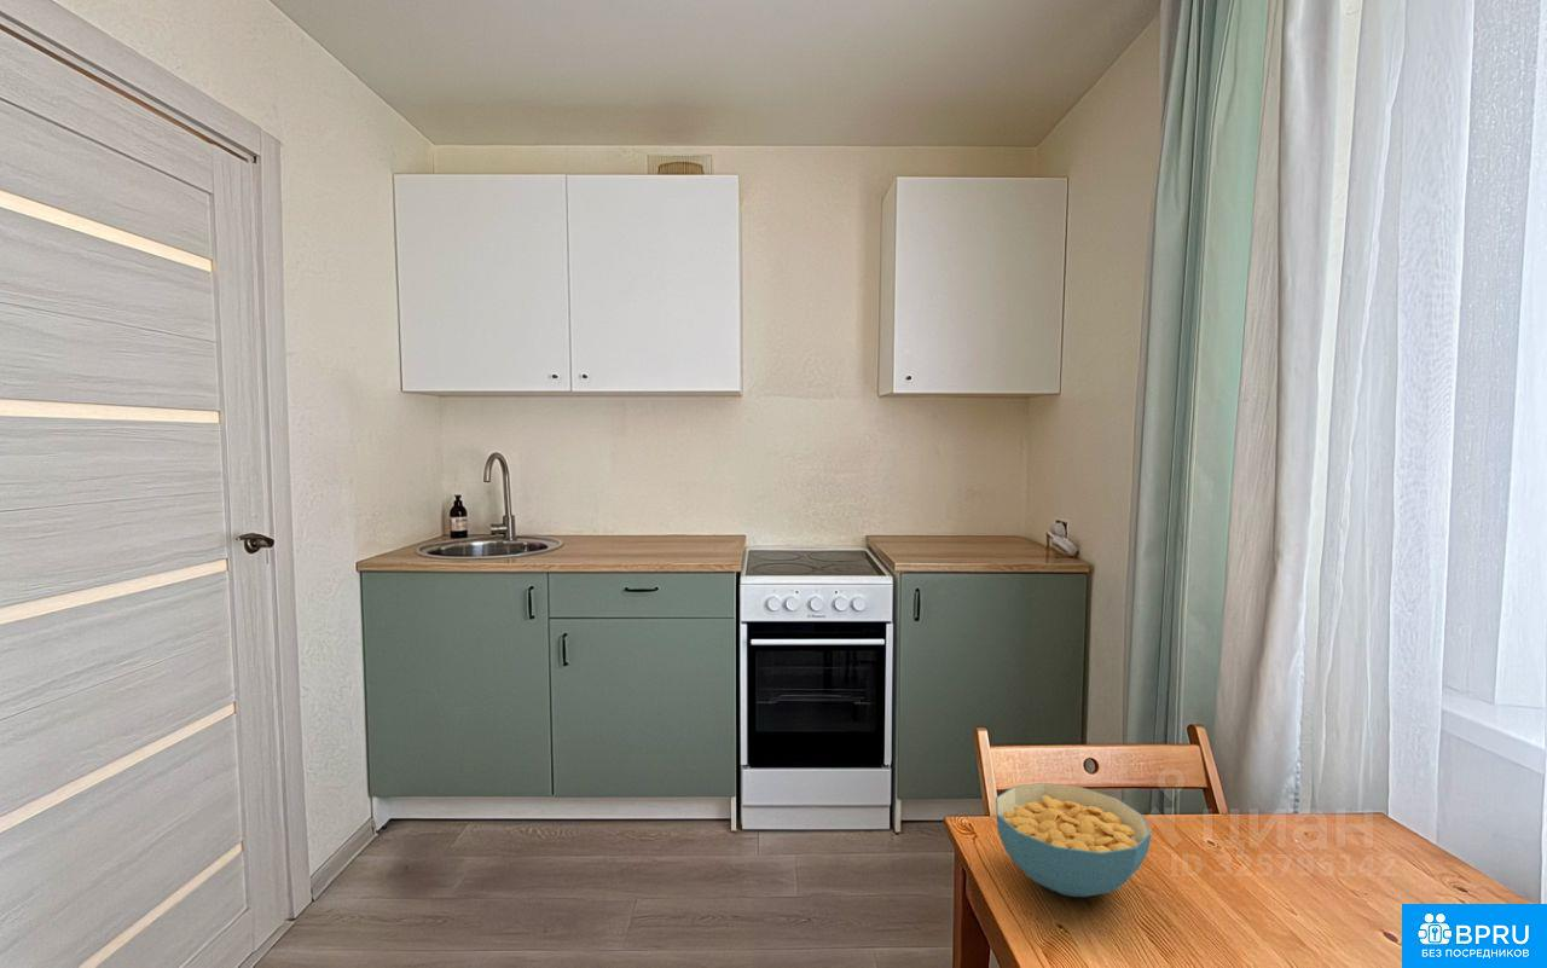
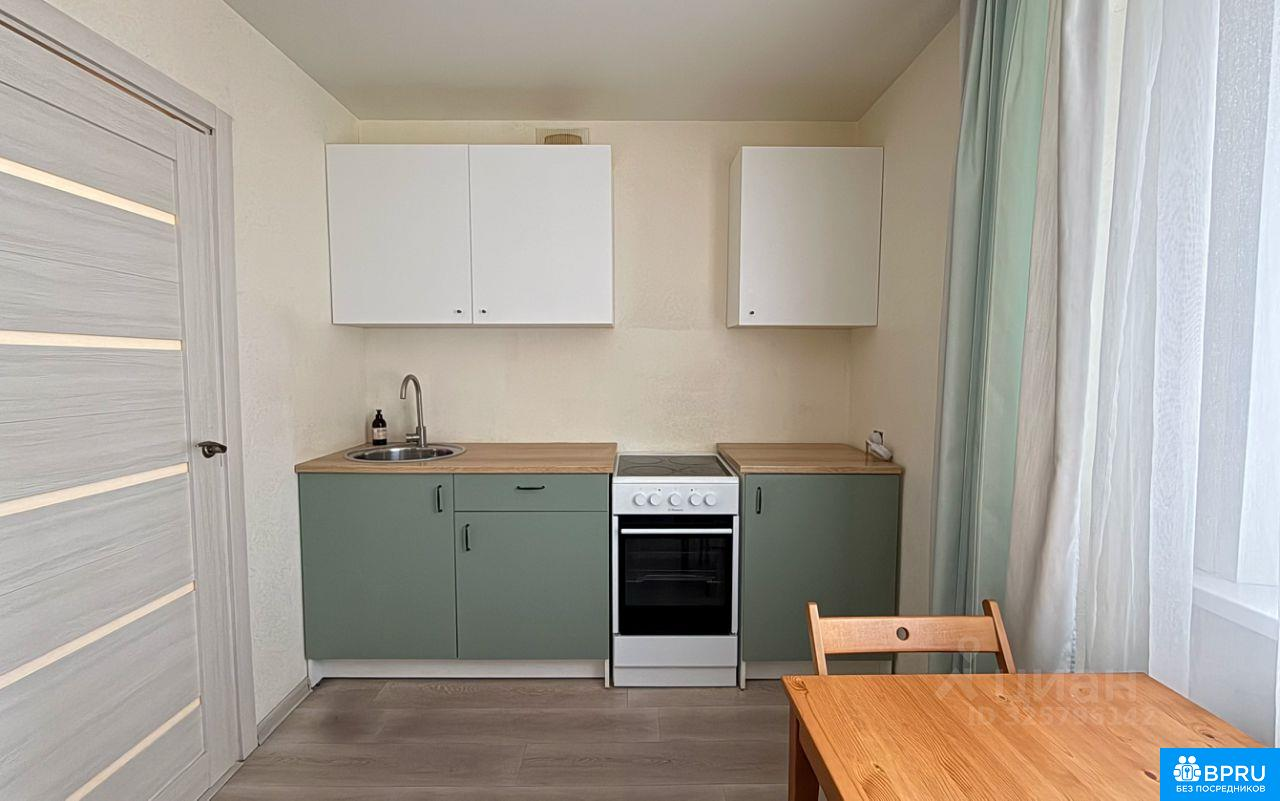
- cereal bowl [995,782,1152,898]
